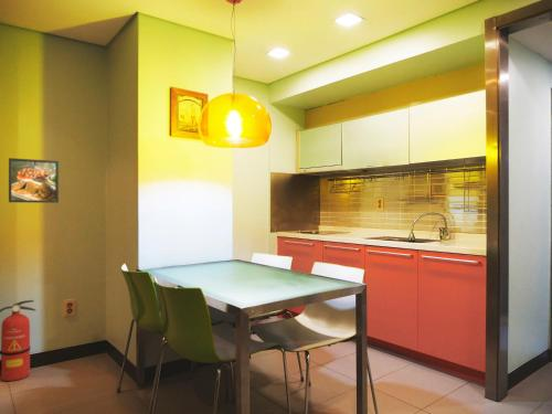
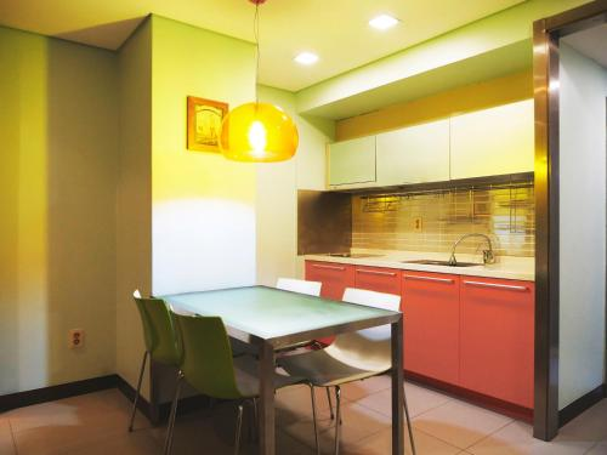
- fire extinguisher [0,299,36,382]
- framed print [8,157,60,204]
